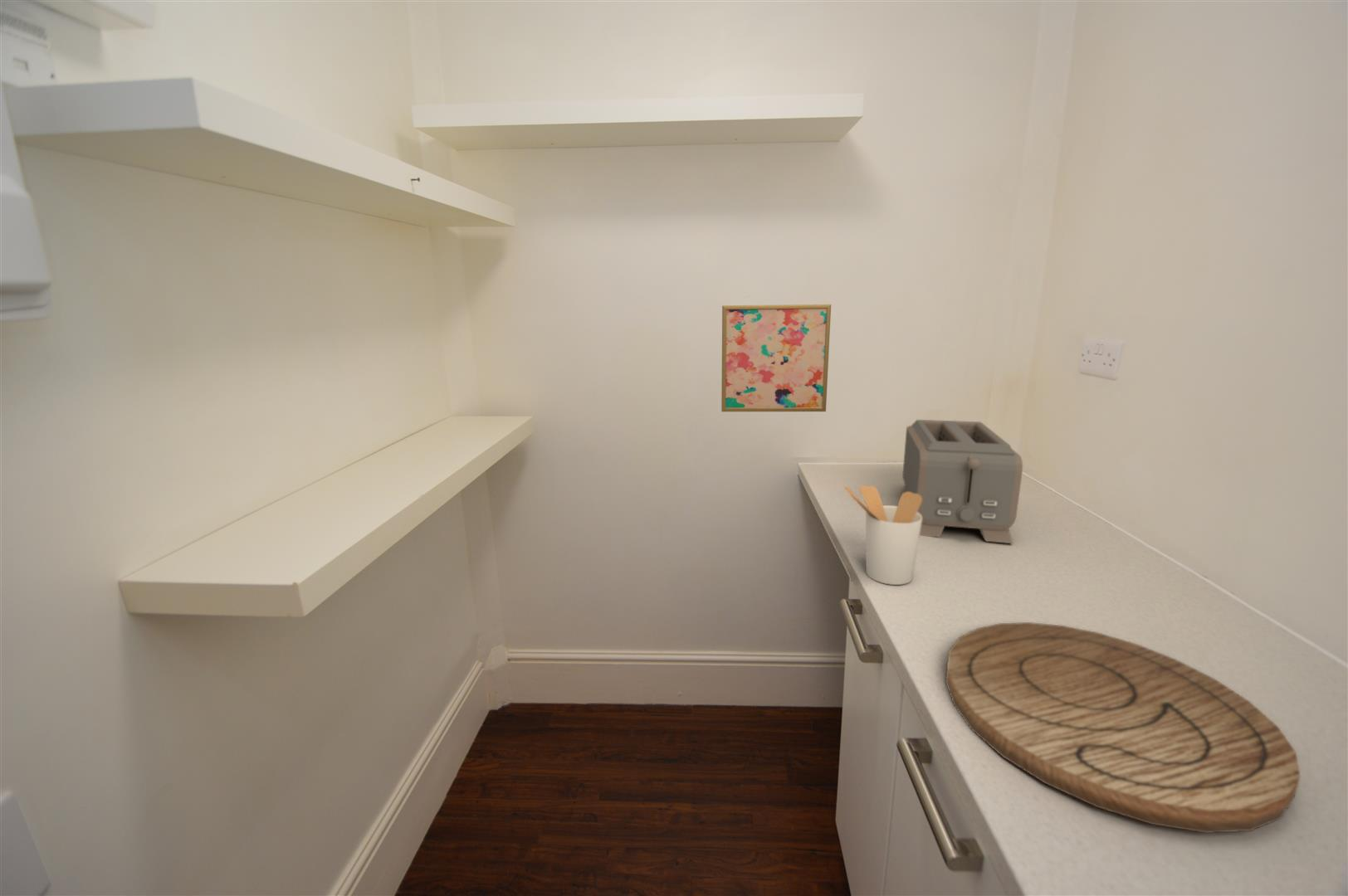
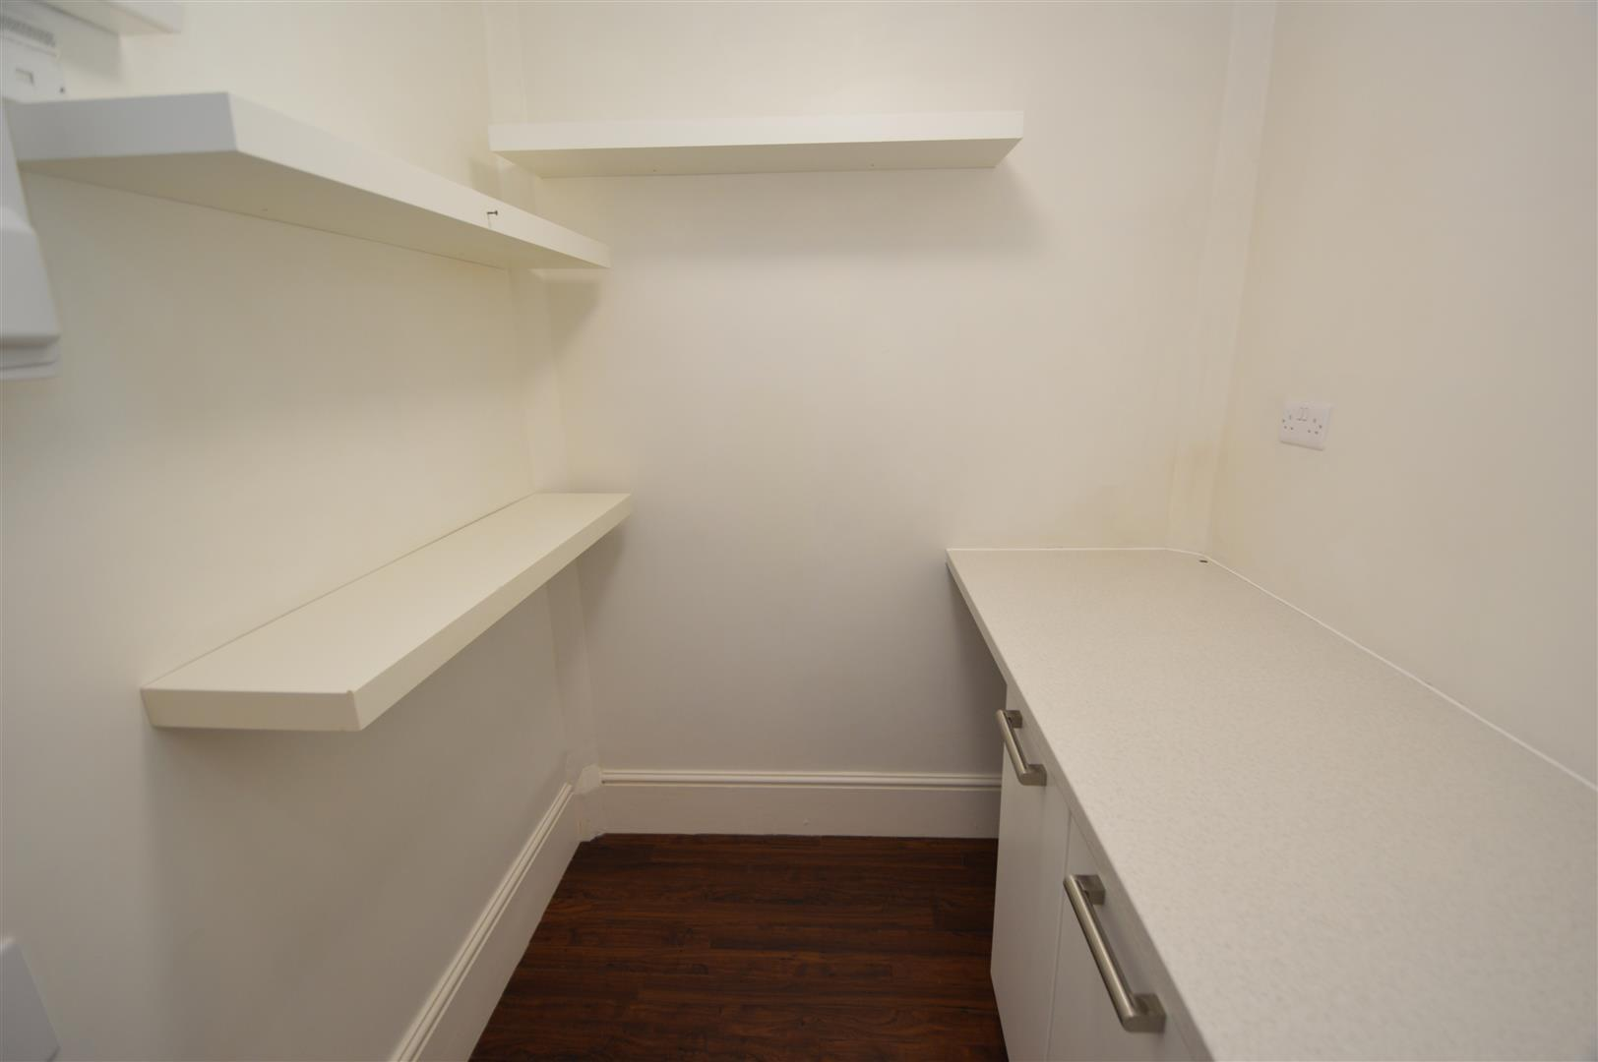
- utensil holder [844,485,922,586]
- toaster [900,419,1023,544]
- cutting board [945,621,1302,834]
- wall art [720,304,832,412]
